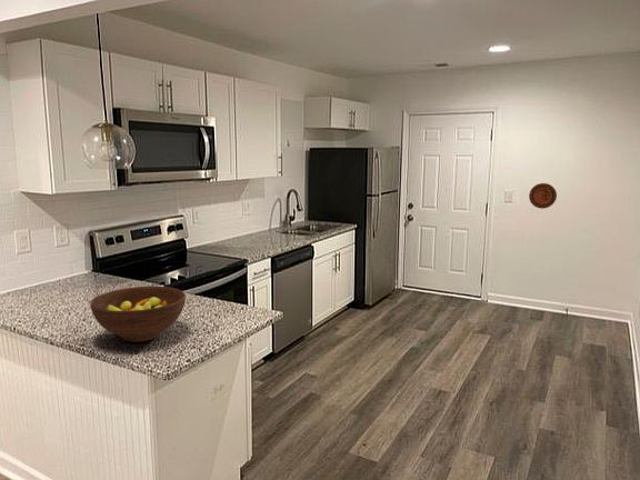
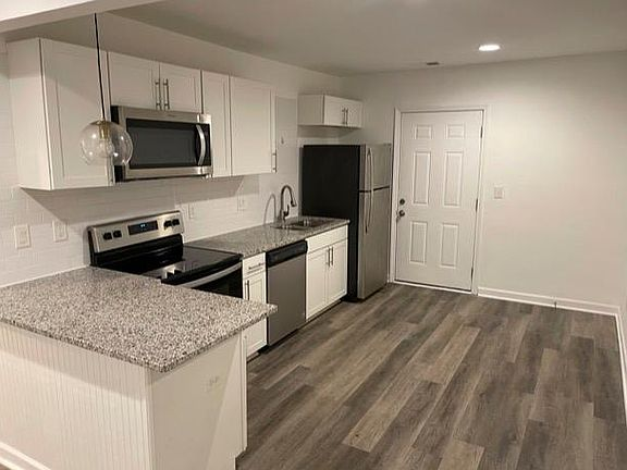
- fruit bowl [90,286,187,343]
- decorative plate [528,182,558,210]
